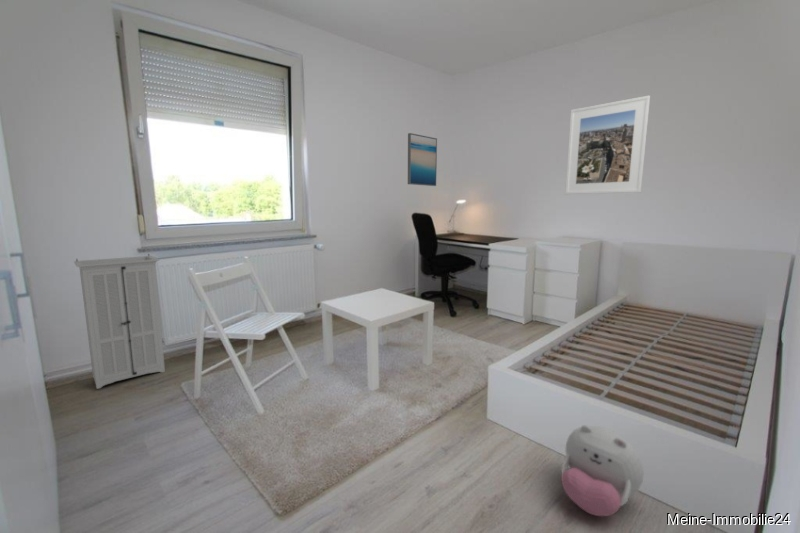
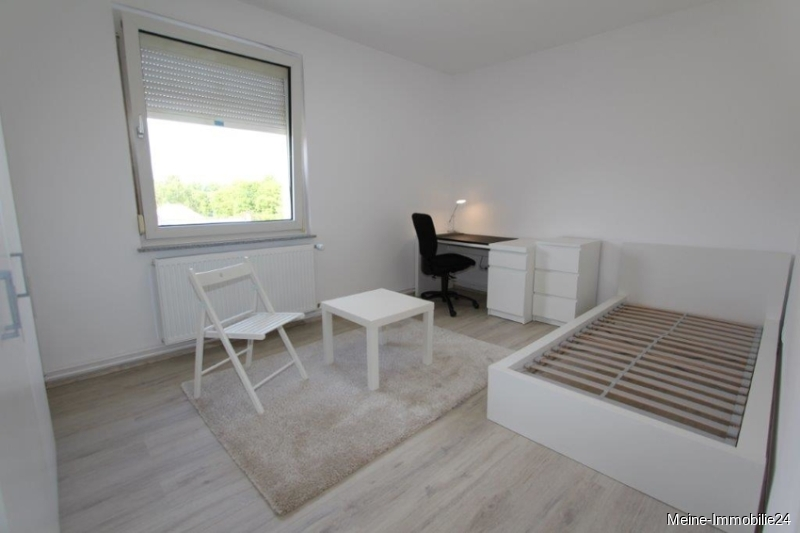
- storage cabinet [73,254,166,390]
- plush toy [560,424,645,517]
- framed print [564,95,651,195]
- wall art [407,132,438,187]
